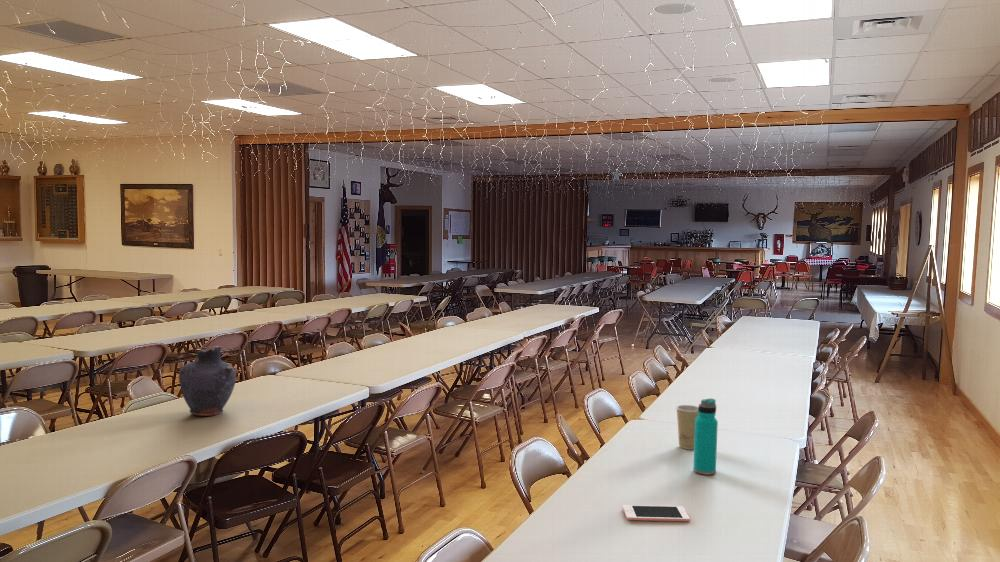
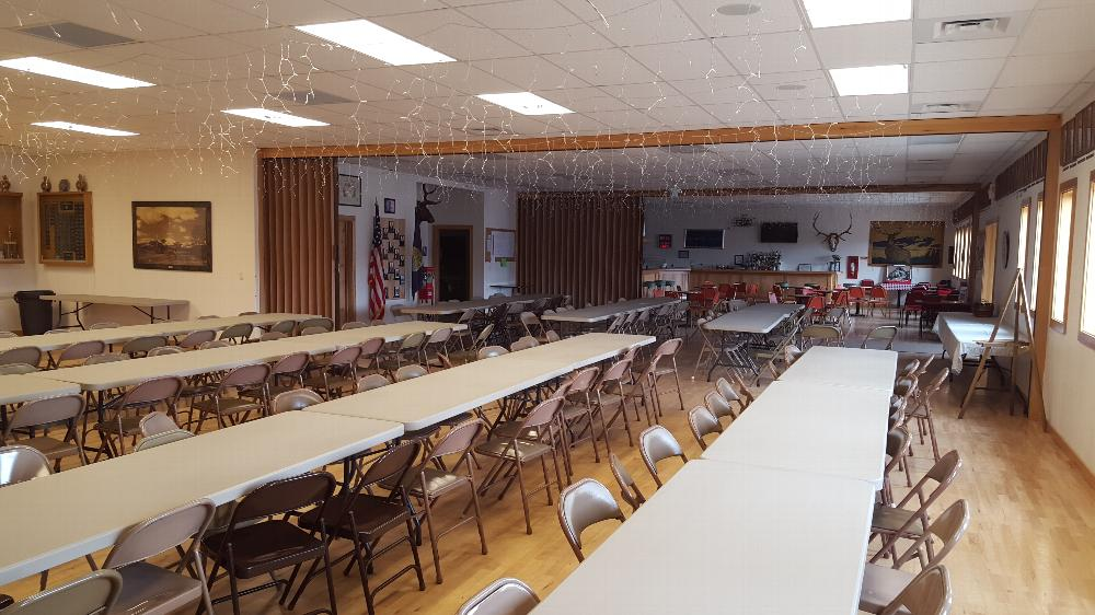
- vase [178,345,237,417]
- paper cup [675,404,699,450]
- water bottle [692,398,719,476]
- cell phone [622,504,691,522]
